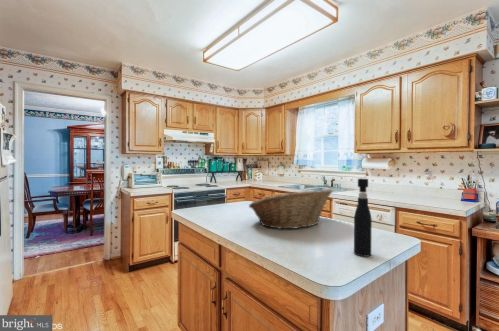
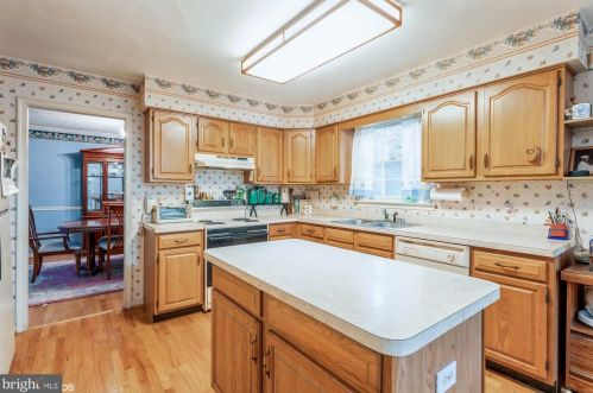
- pepper grinder [353,178,373,258]
- fruit basket [248,188,333,230]
